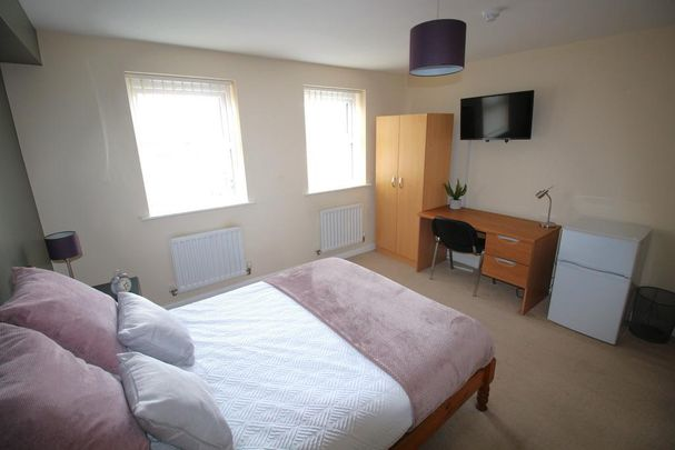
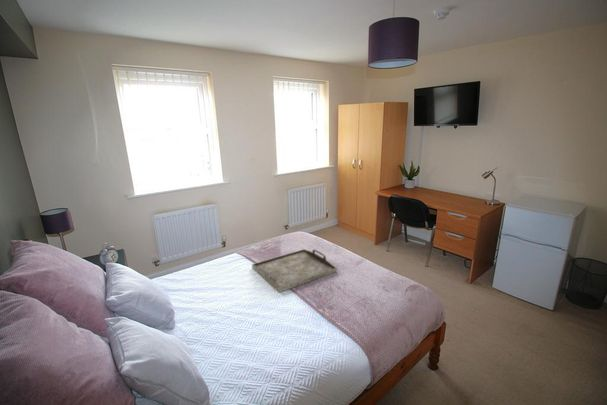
+ serving tray [251,248,338,293]
